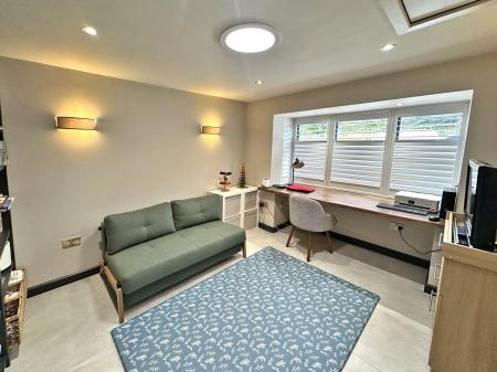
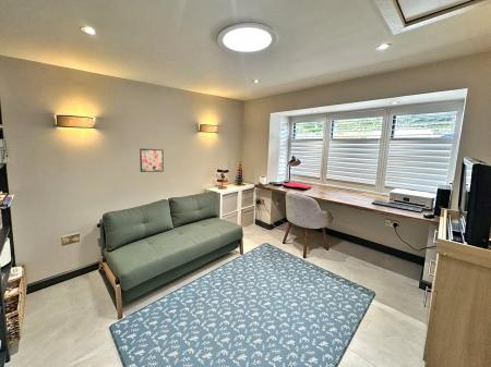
+ wall art [139,147,165,173]
